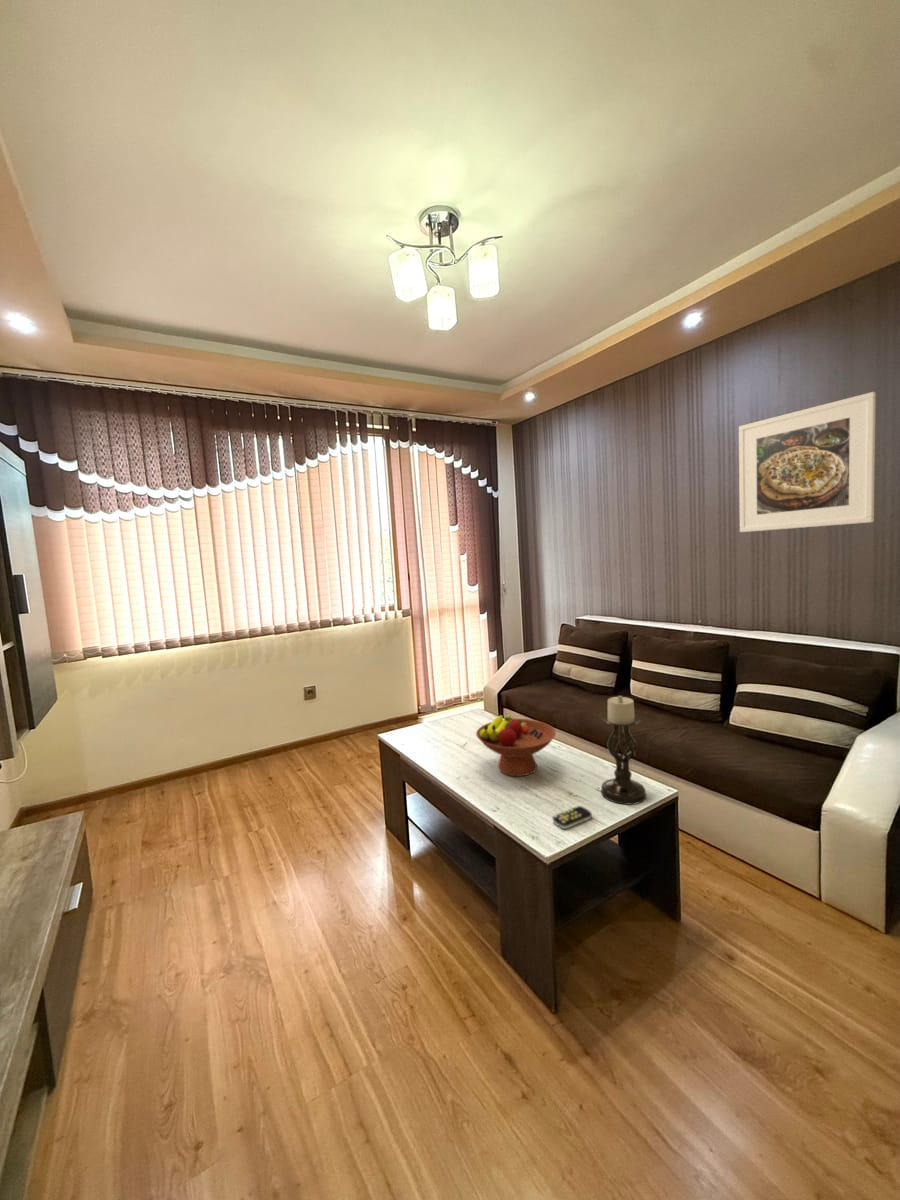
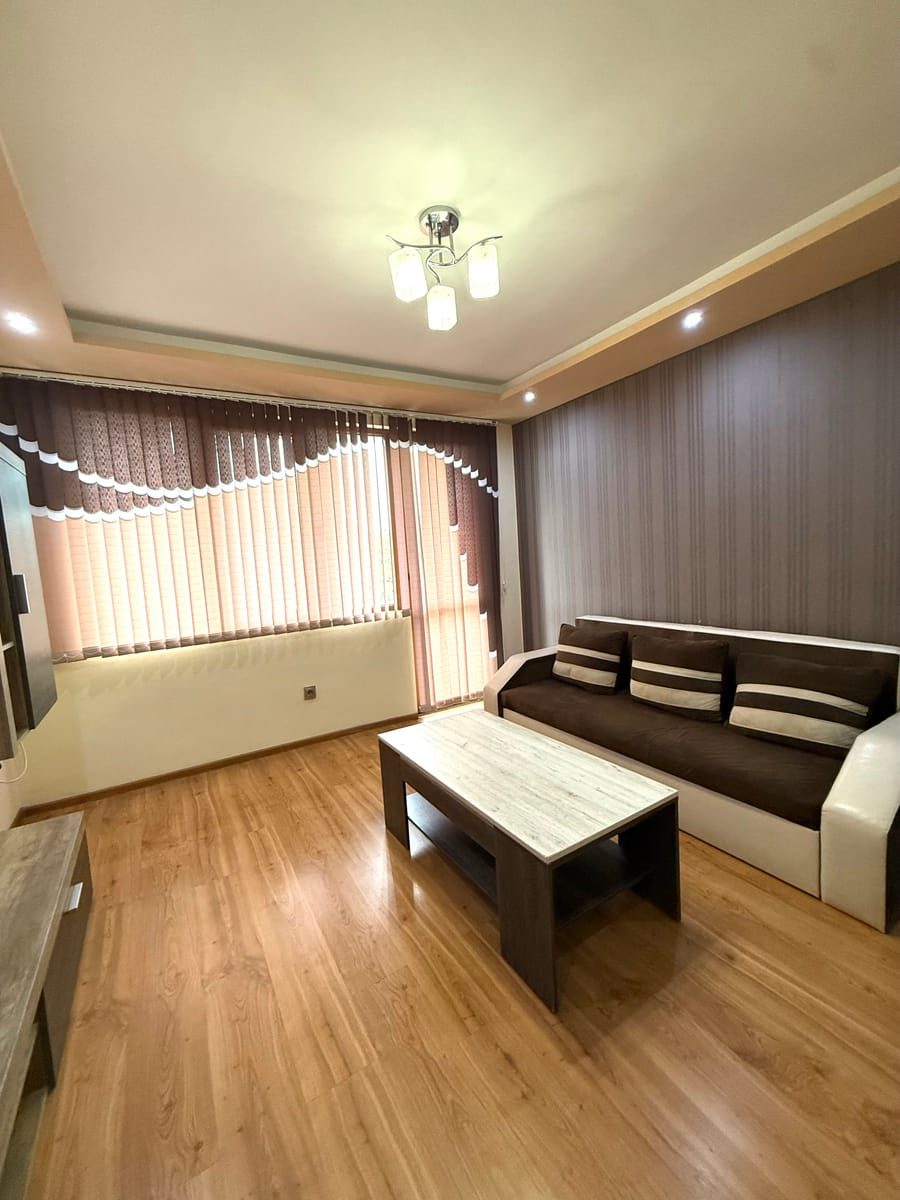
- fruit bowl [475,714,557,777]
- remote control [552,805,593,830]
- candle holder [600,695,648,806]
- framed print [738,391,877,533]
